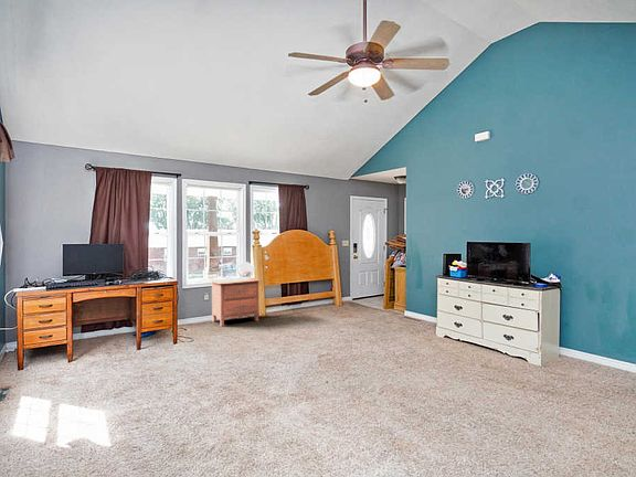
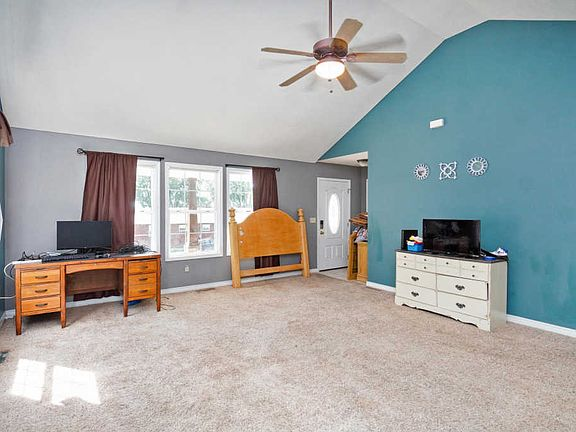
- nightstand [209,276,262,327]
- decorative globe [235,258,255,279]
